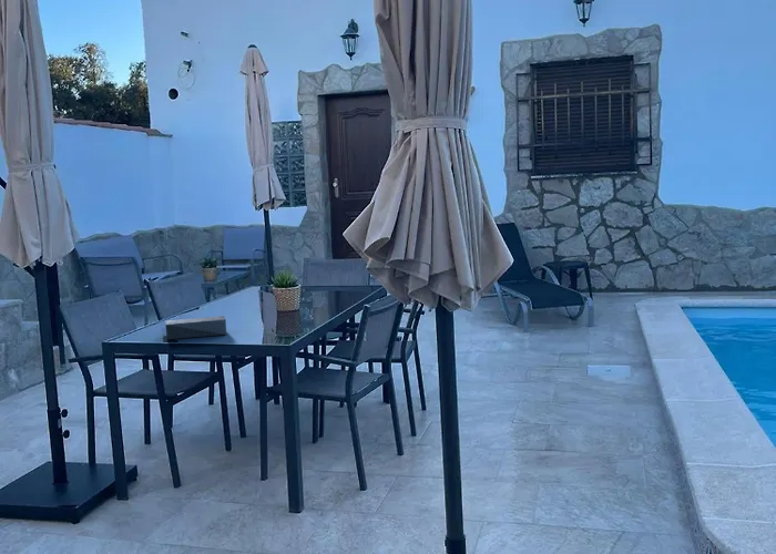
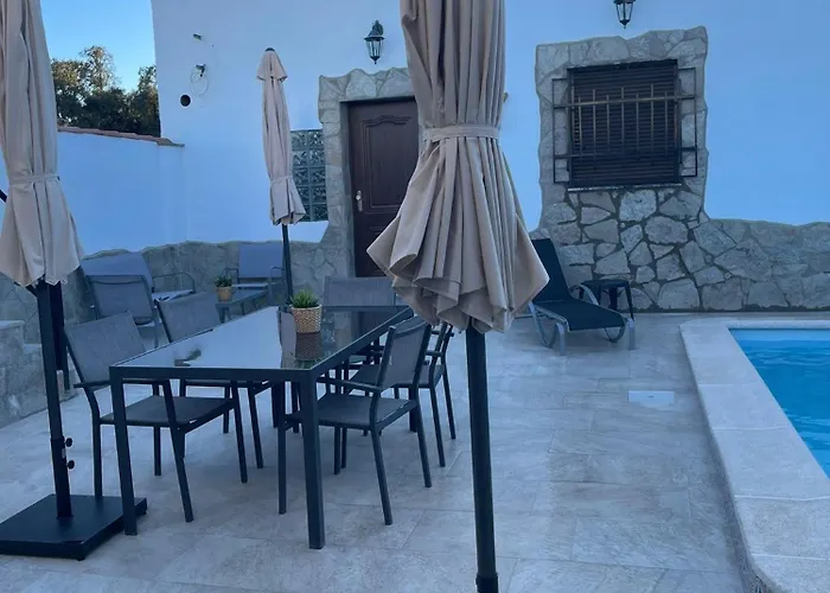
- speaker [165,315,227,340]
